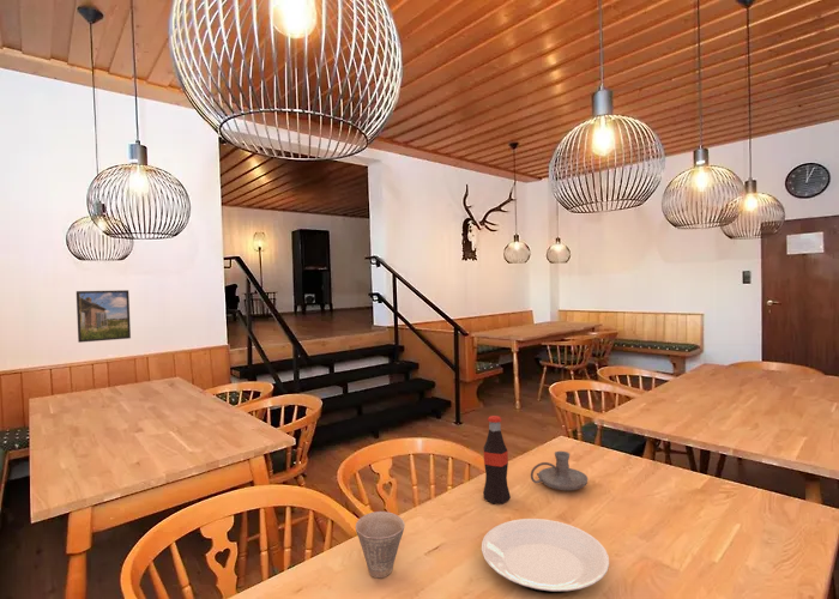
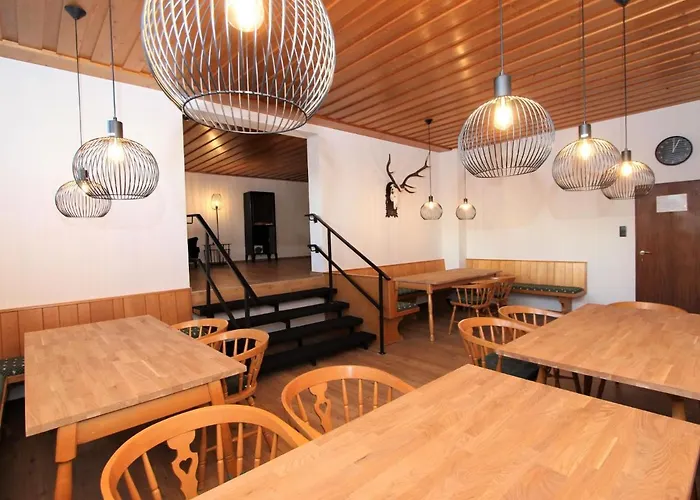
- candle holder [530,450,588,491]
- bottle [482,415,512,504]
- plate [481,518,610,594]
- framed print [76,289,132,344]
- cup [355,510,406,579]
